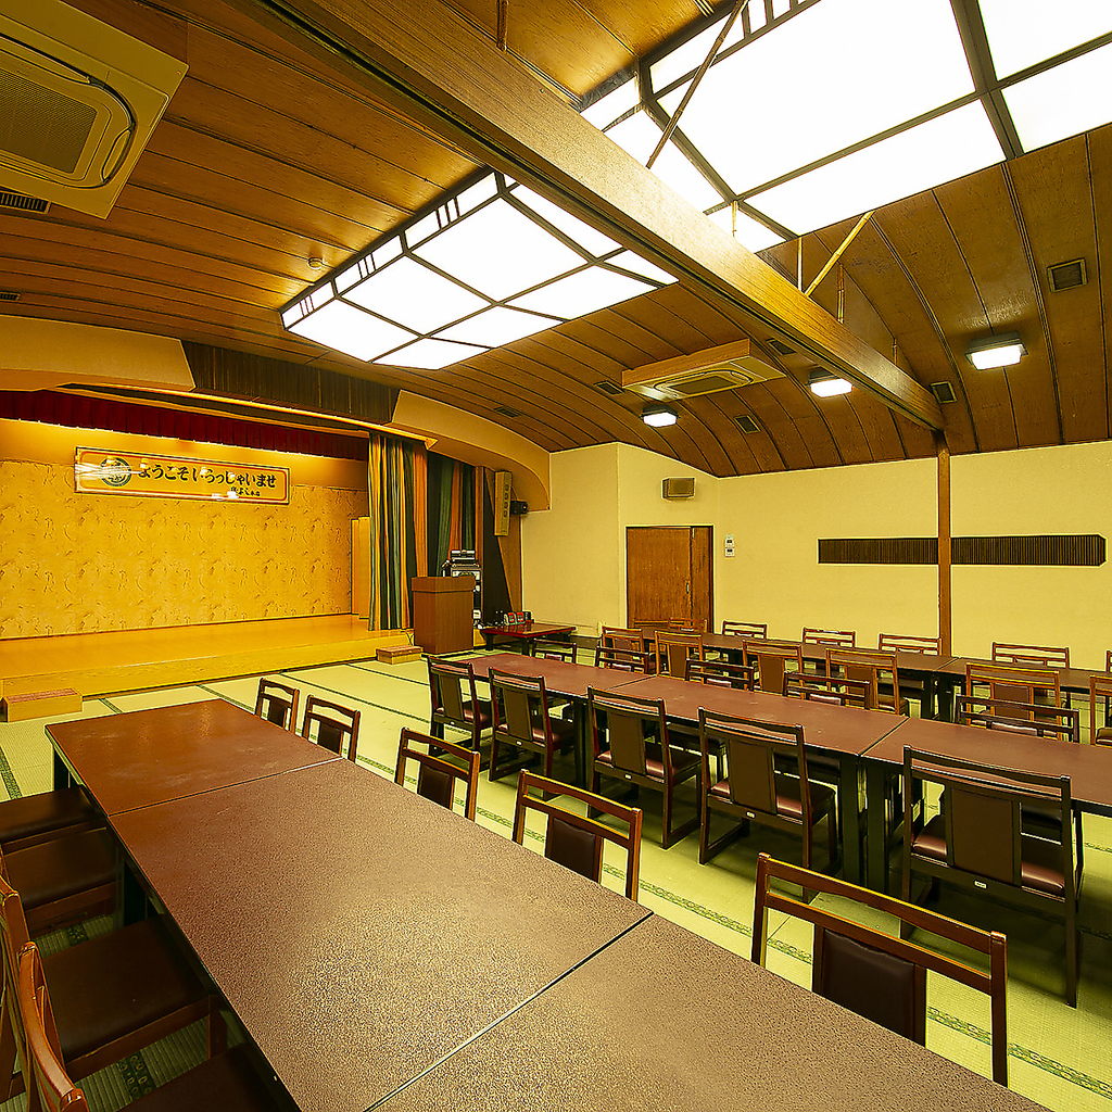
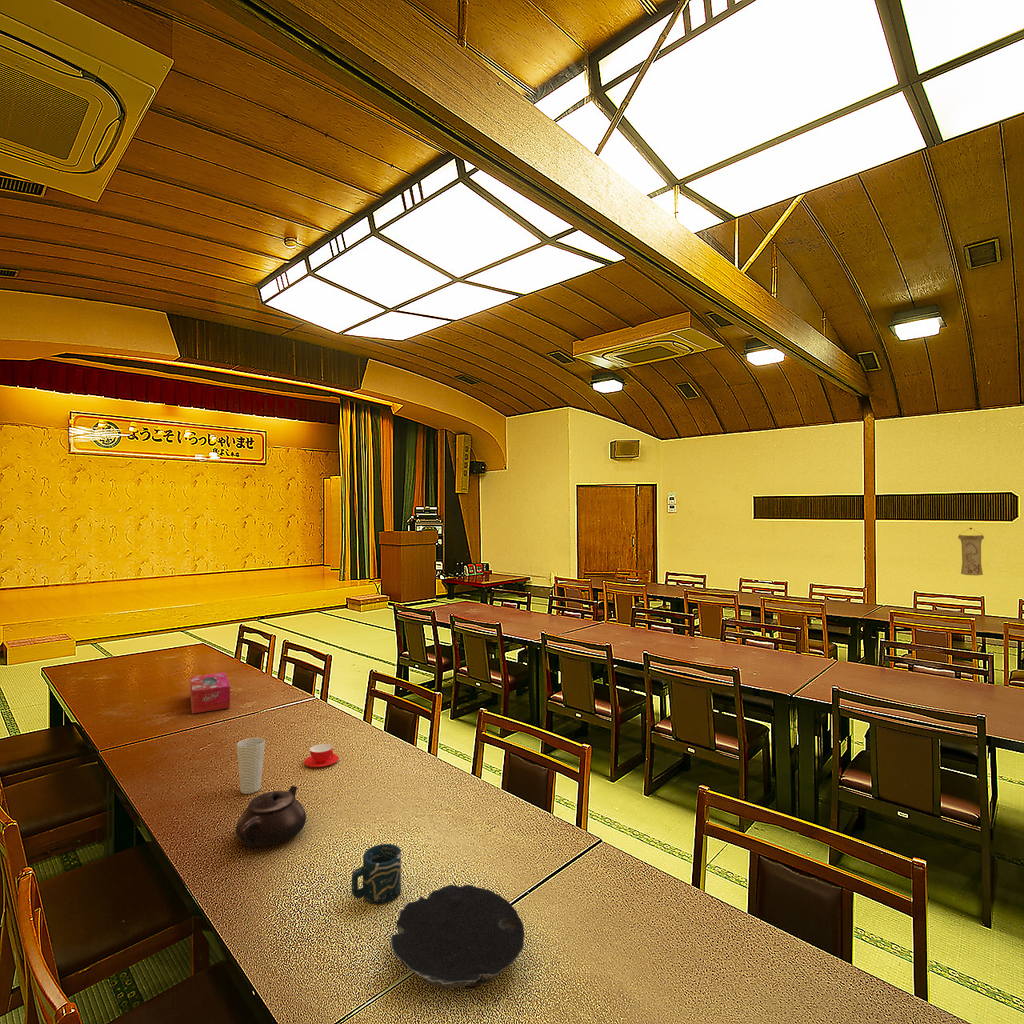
+ cup [236,737,266,795]
+ cup [351,843,402,905]
+ teapot [235,785,307,848]
+ tissue box [189,672,231,714]
+ teacup [303,743,340,768]
+ bowl [390,884,525,990]
+ wall scroll [957,527,985,576]
